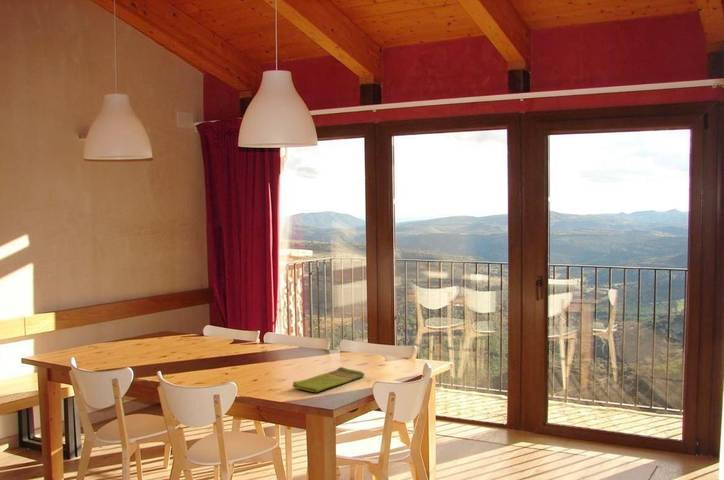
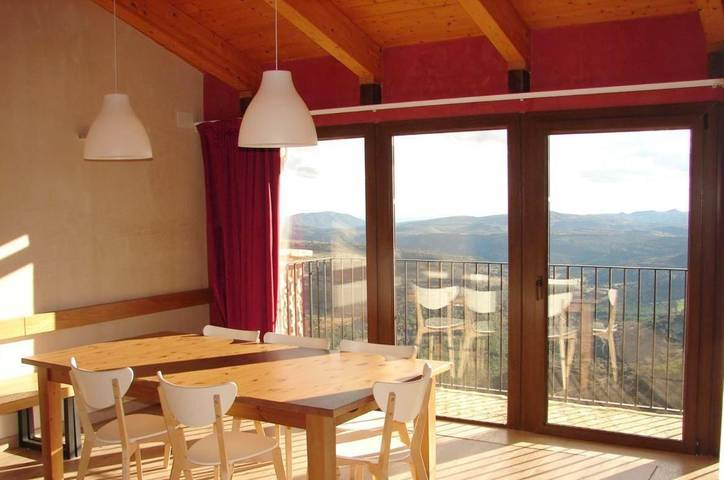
- dish towel [291,366,365,393]
